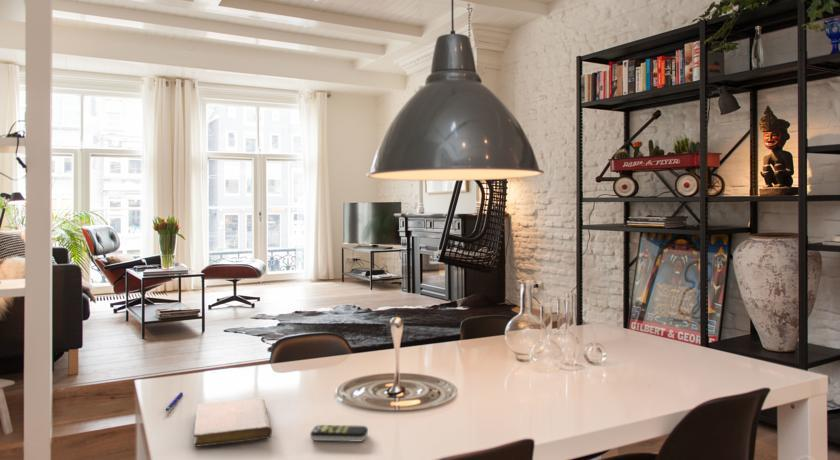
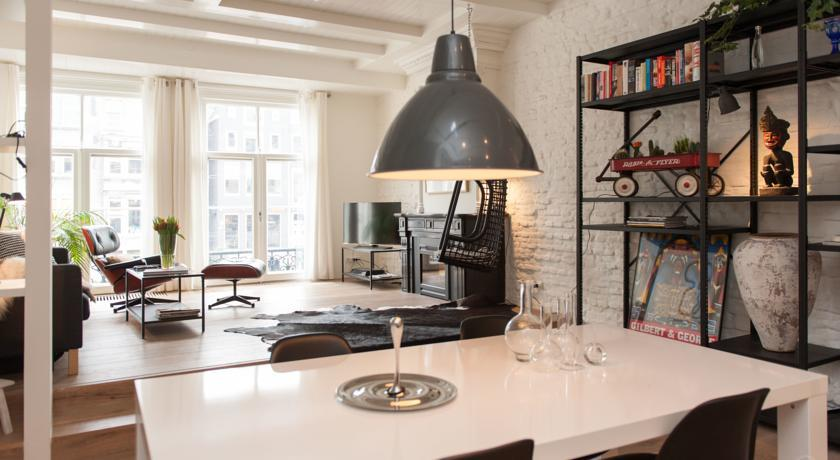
- notebook [193,398,273,448]
- remote control [309,424,369,443]
- pen [165,391,184,412]
